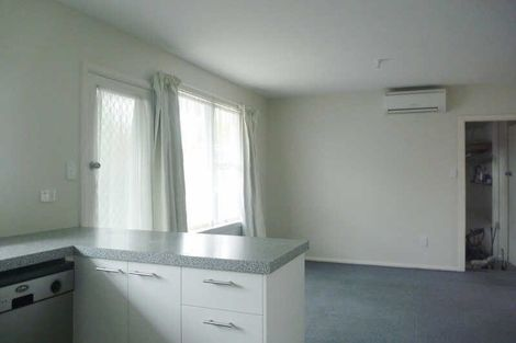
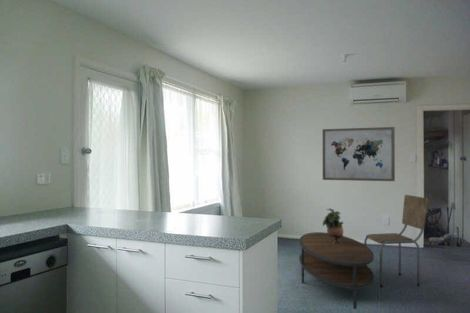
+ potted plant [322,207,344,244]
+ dining chair [363,194,430,288]
+ coffee table [298,231,375,310]
+ wall art [322,126,396,182]
